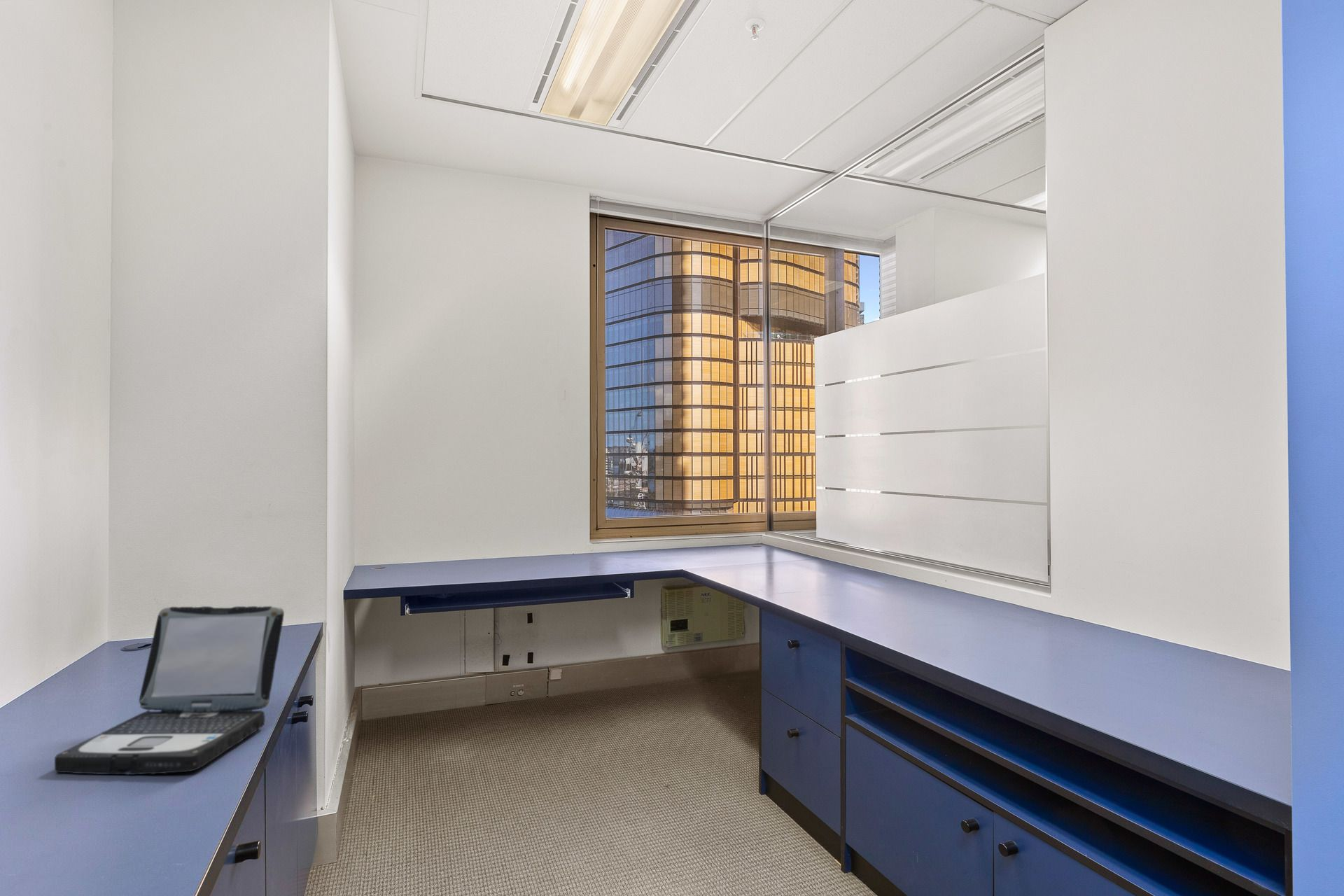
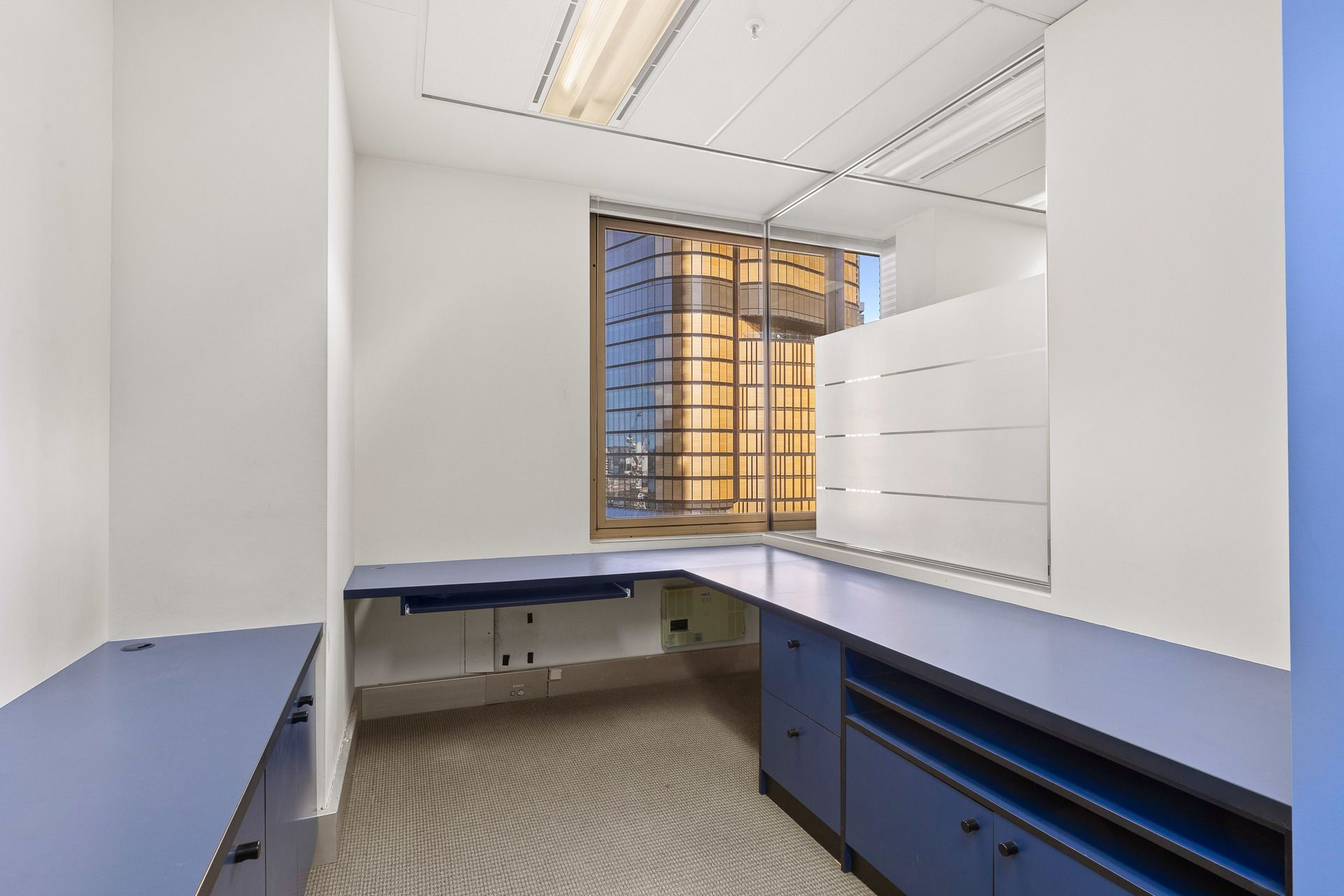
- laptop [54,605,285,776]
